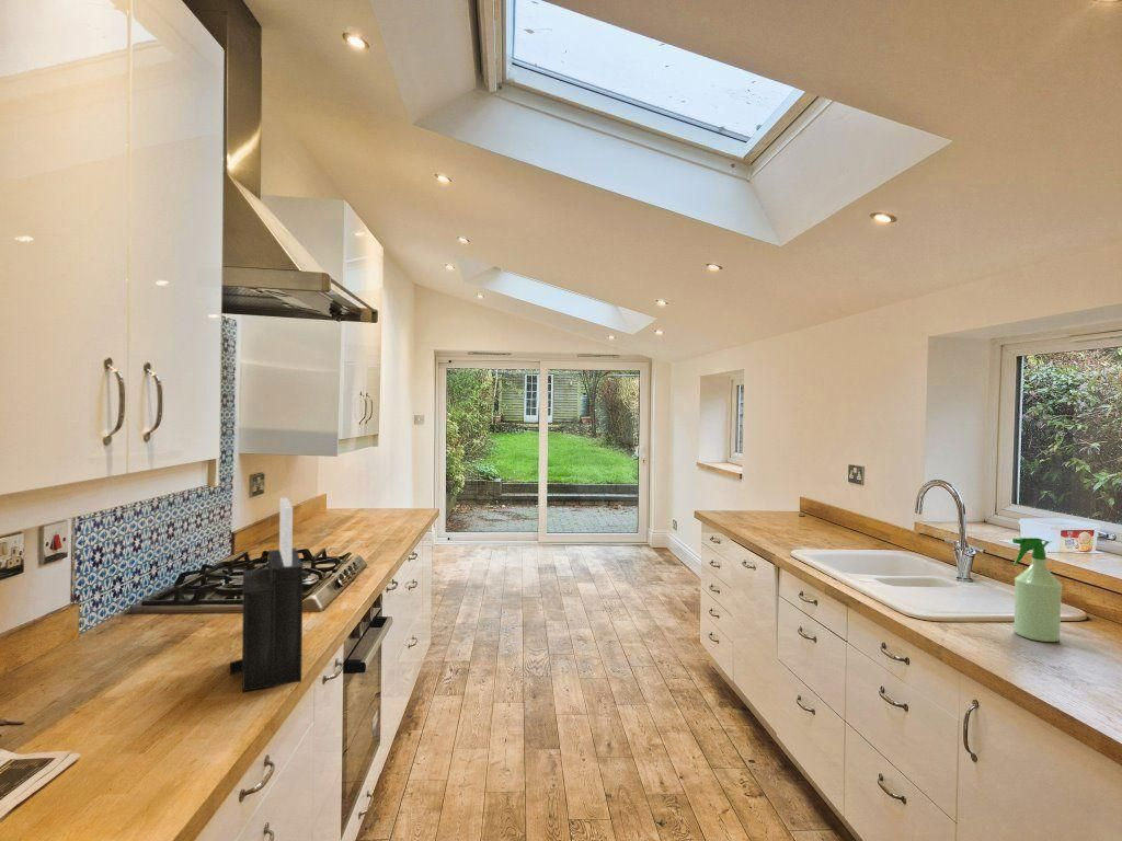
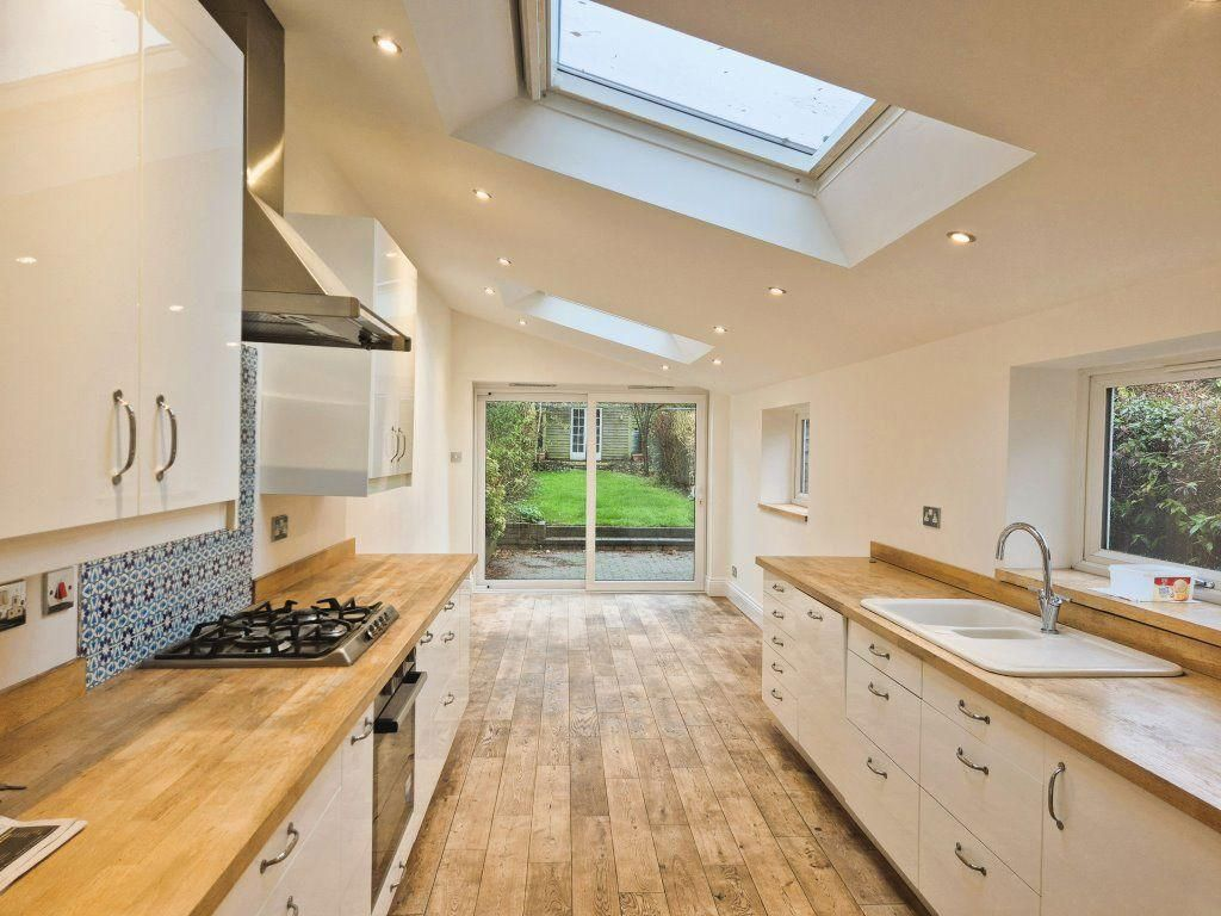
- spray bottle [1011,537,1064,643]
- knife block [229,497,304,693]
